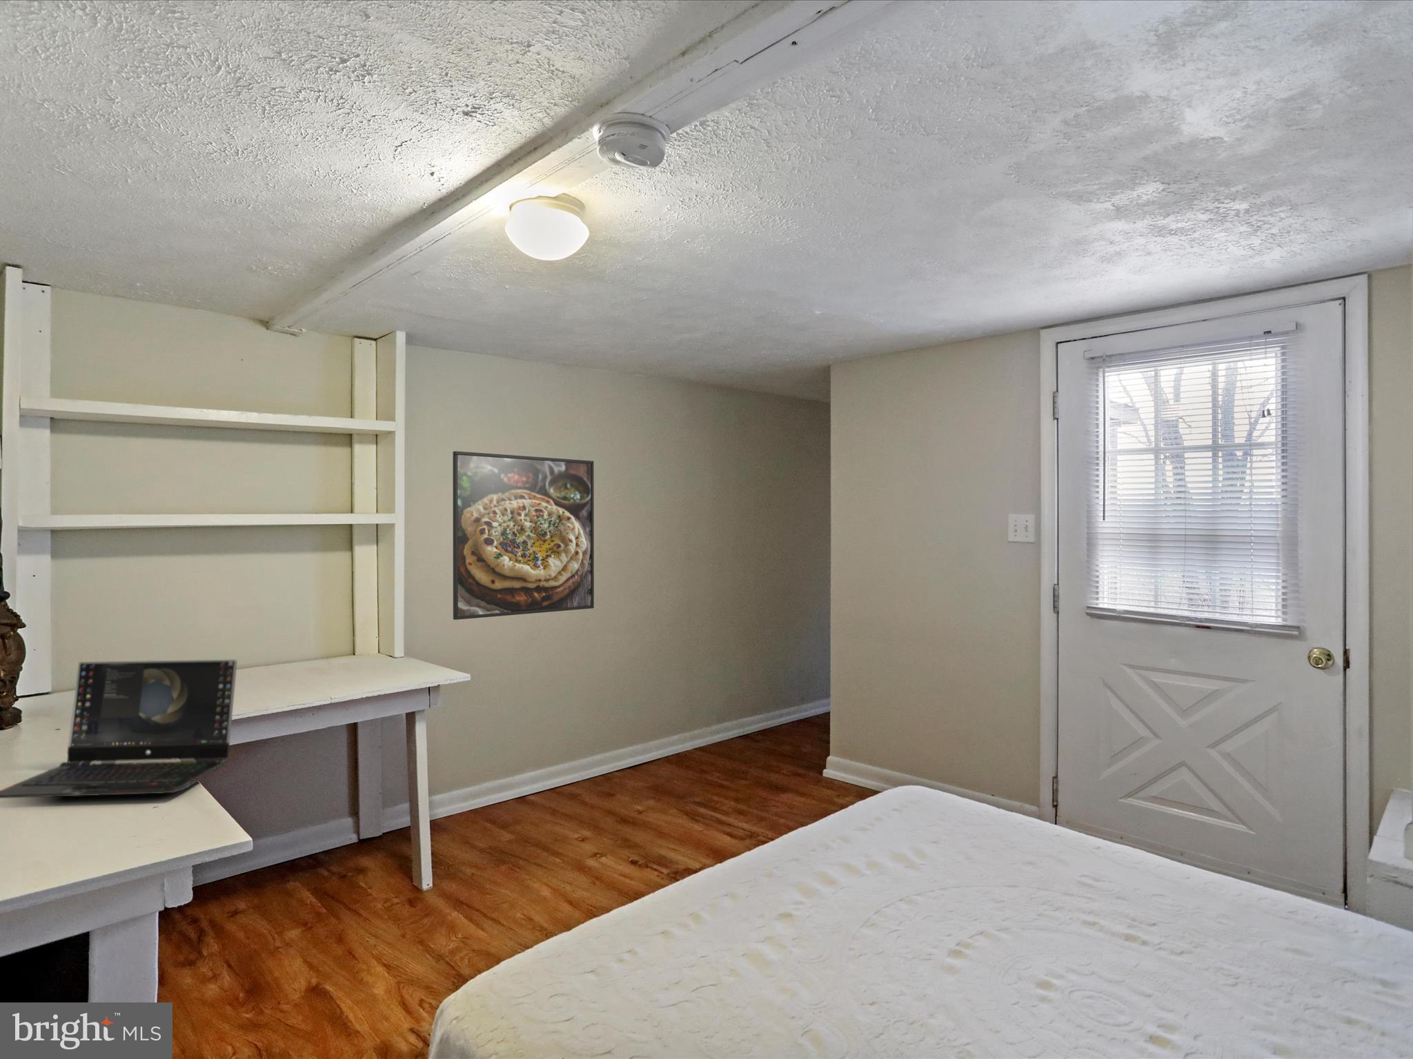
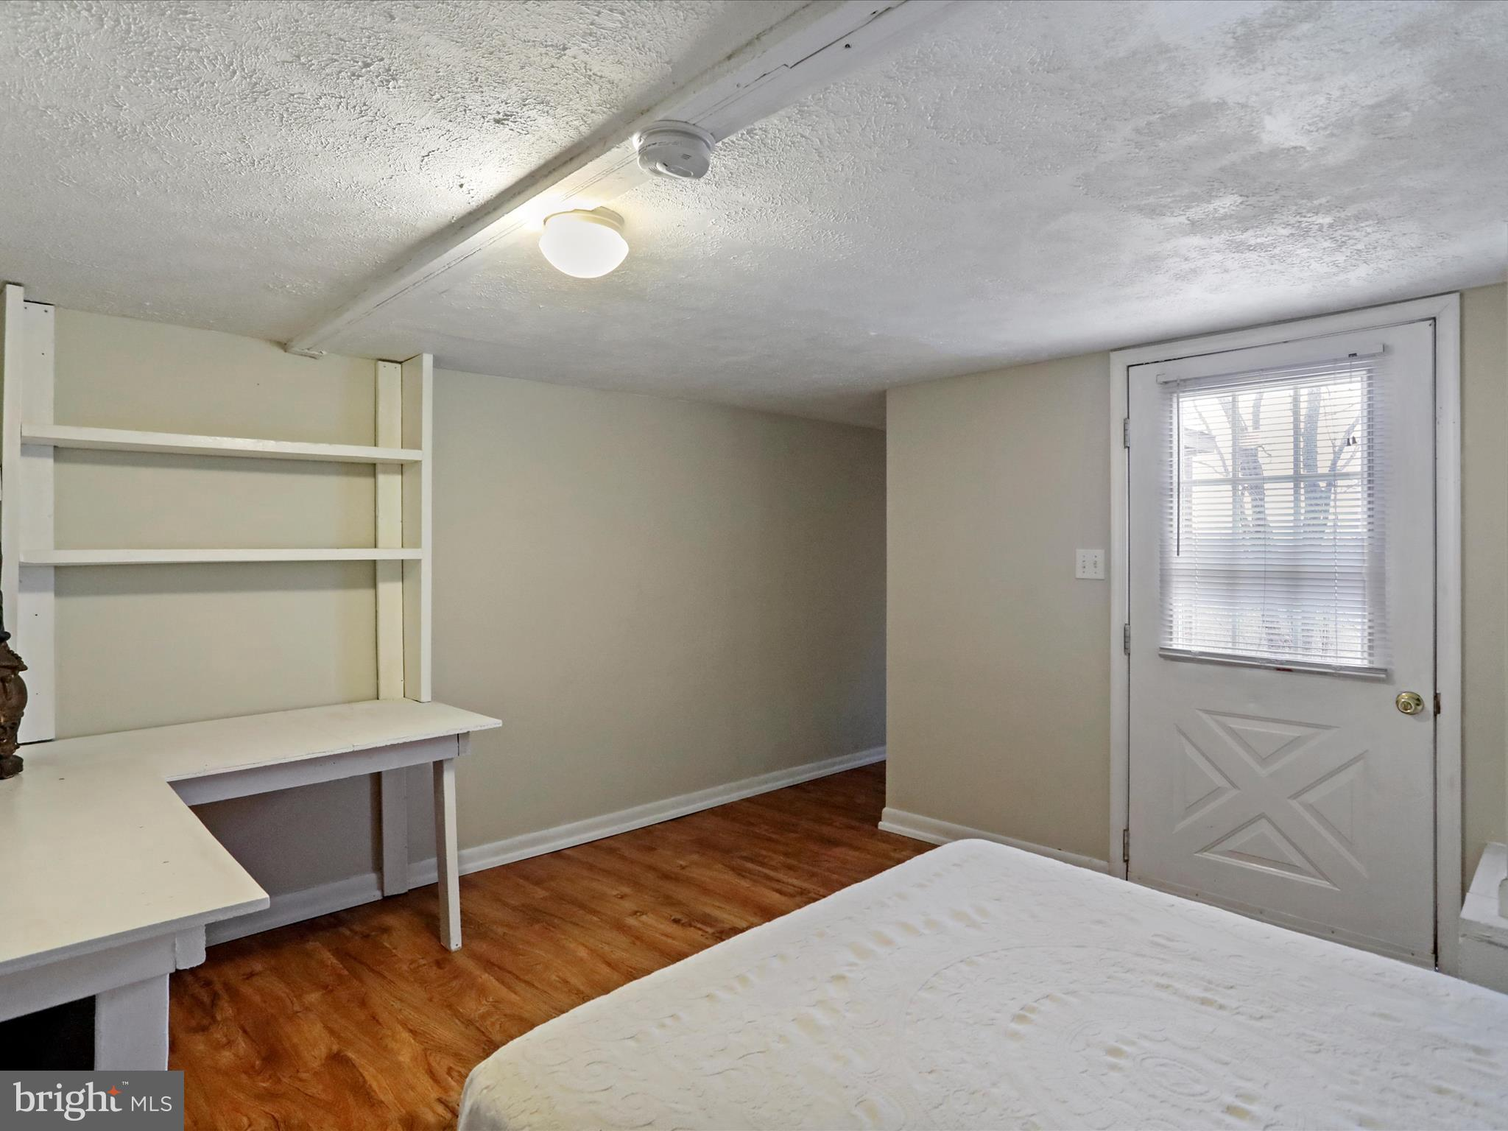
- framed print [452,451,595,621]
- laptop computer [0,660,238,799]
